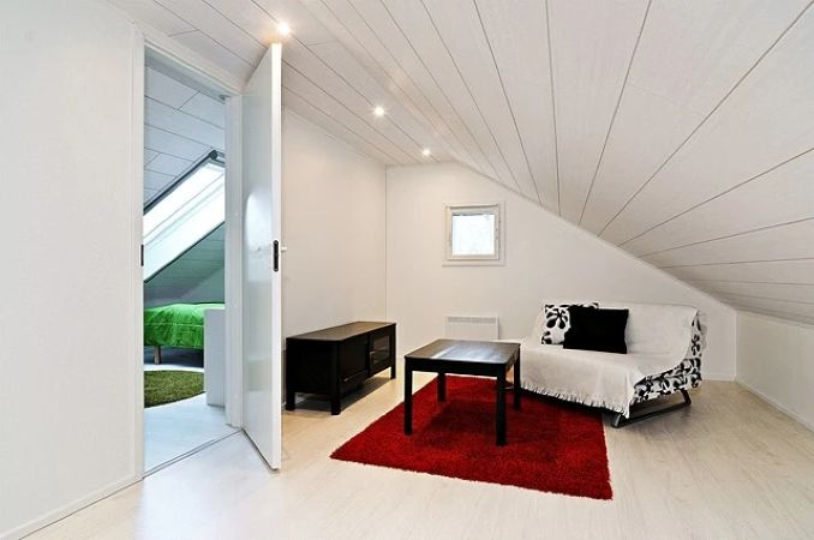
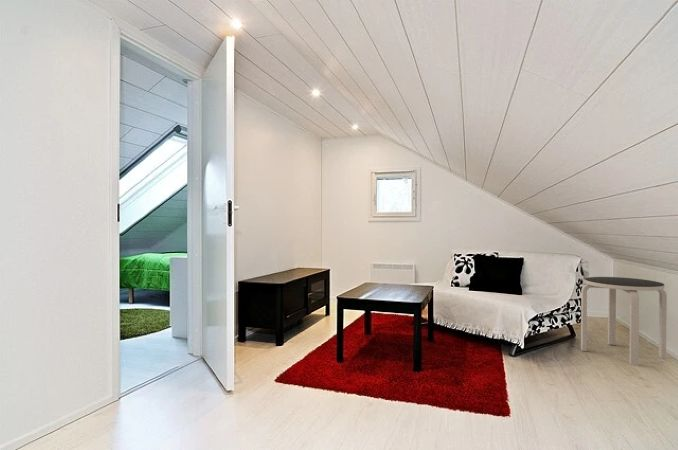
+ side table [580,276,668,367]
